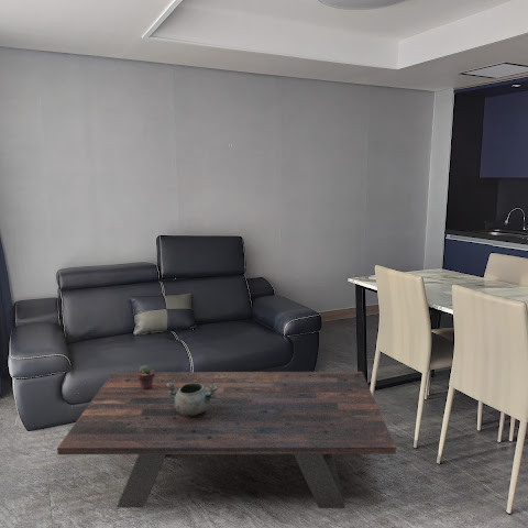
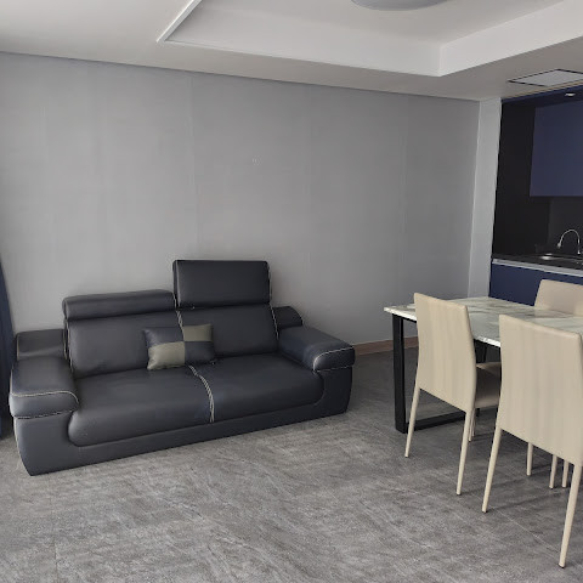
- coffee table [56,371,397,509]
- decorative bowl [165,382,218,416]
- potted succulent [136,364,156,391]
